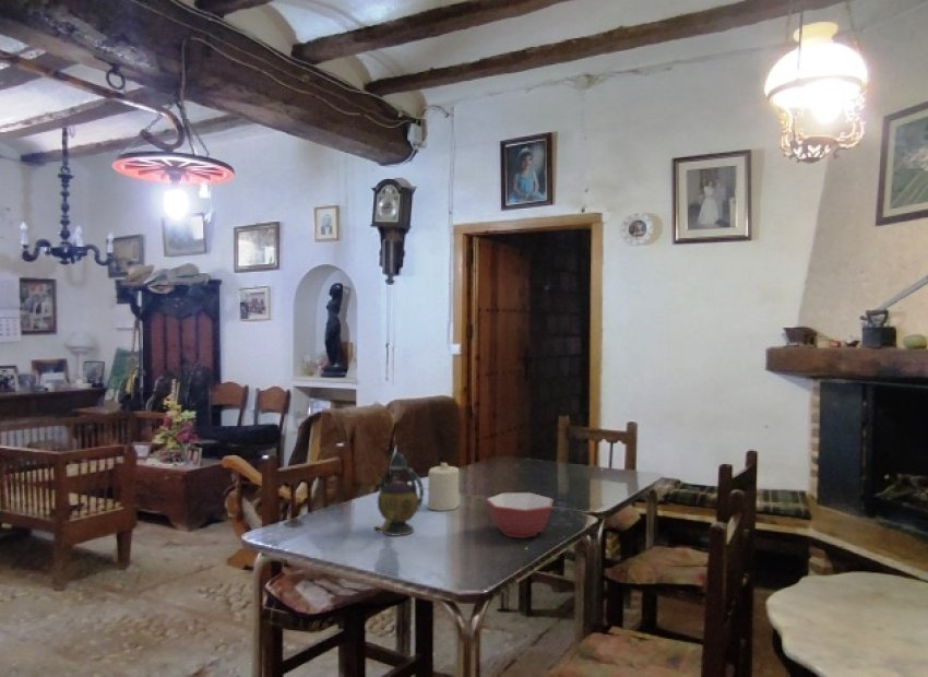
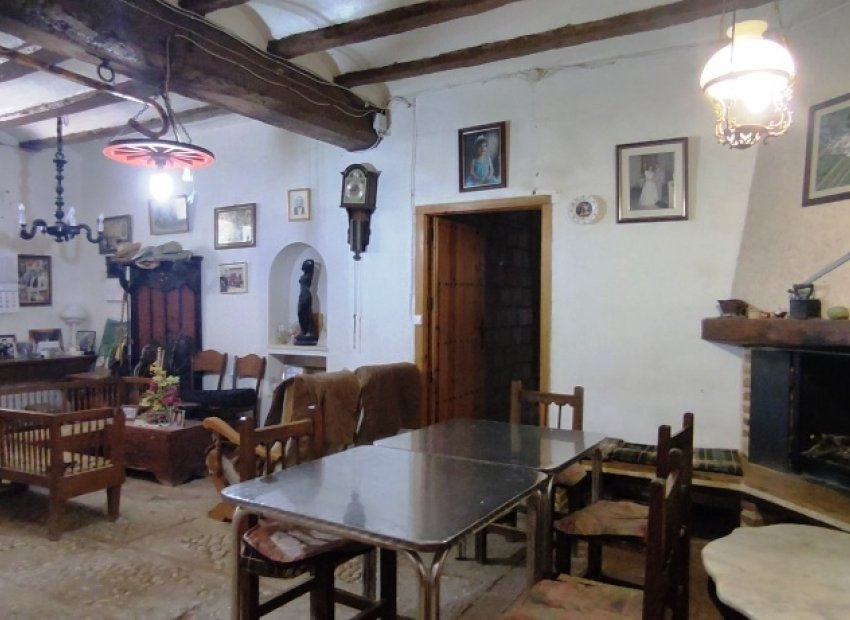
- candle [427,462,461,512]
- bowl [485,491,555,539]
- teapot [372,450,425,537]
